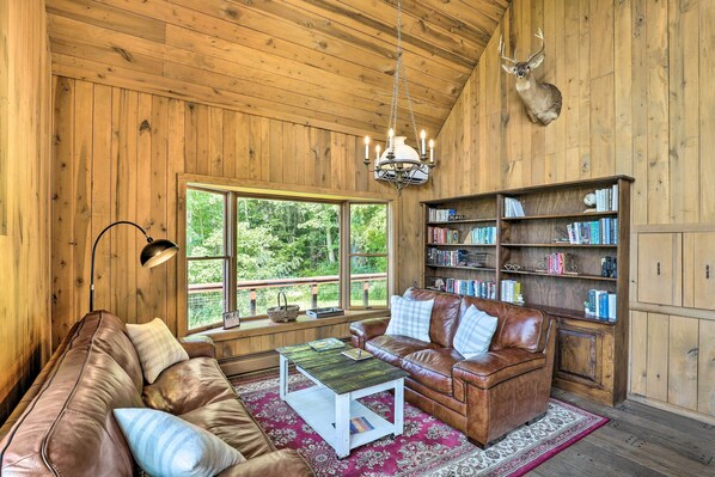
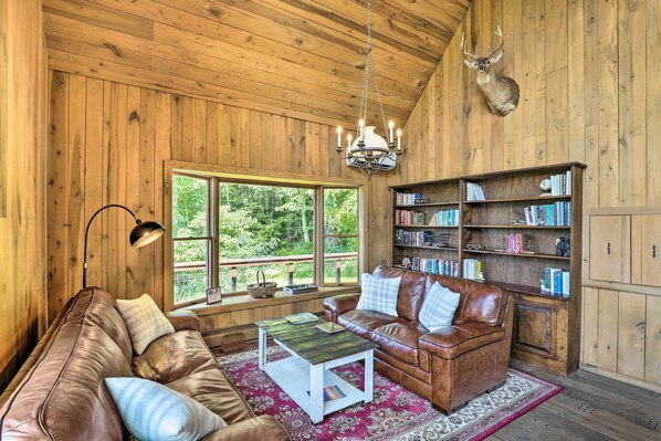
+ basket [220,321,248,354]
